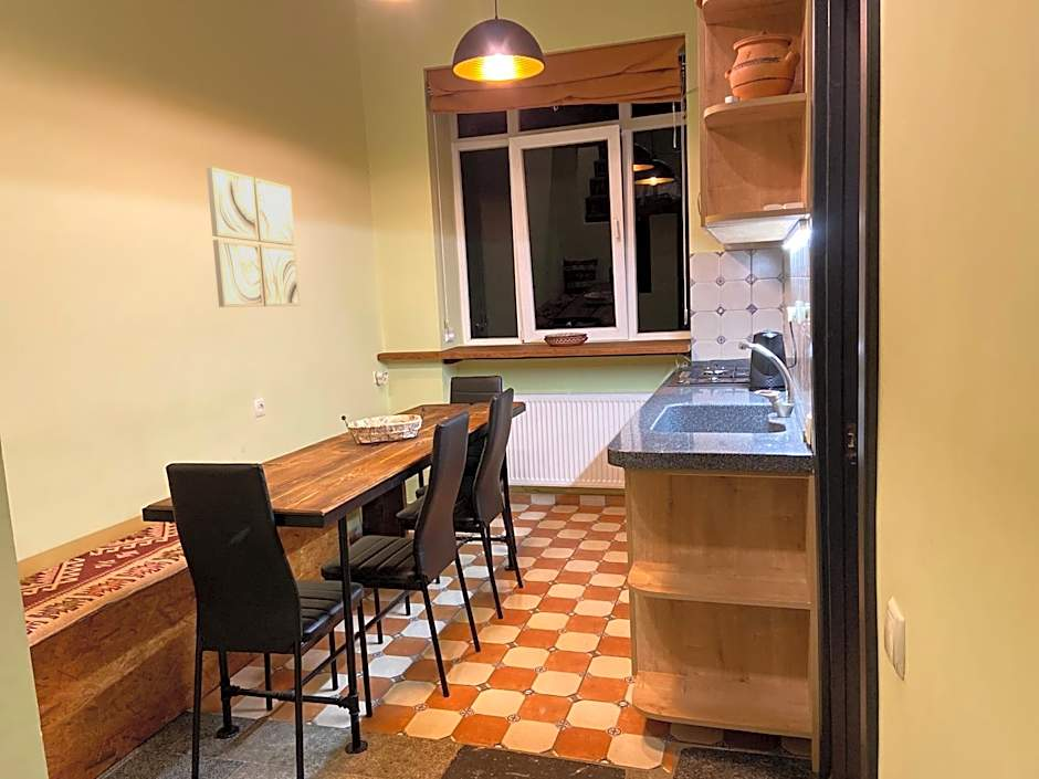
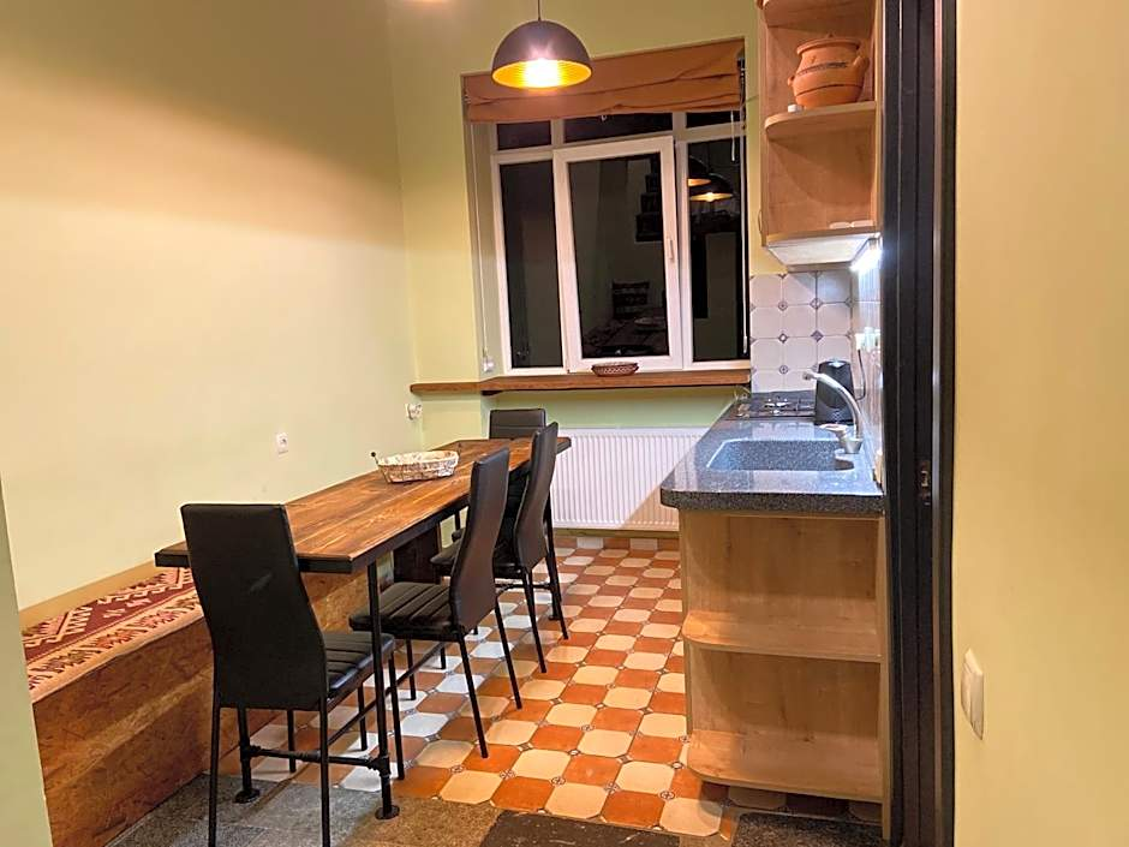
- wall art [206,166,302,308]
